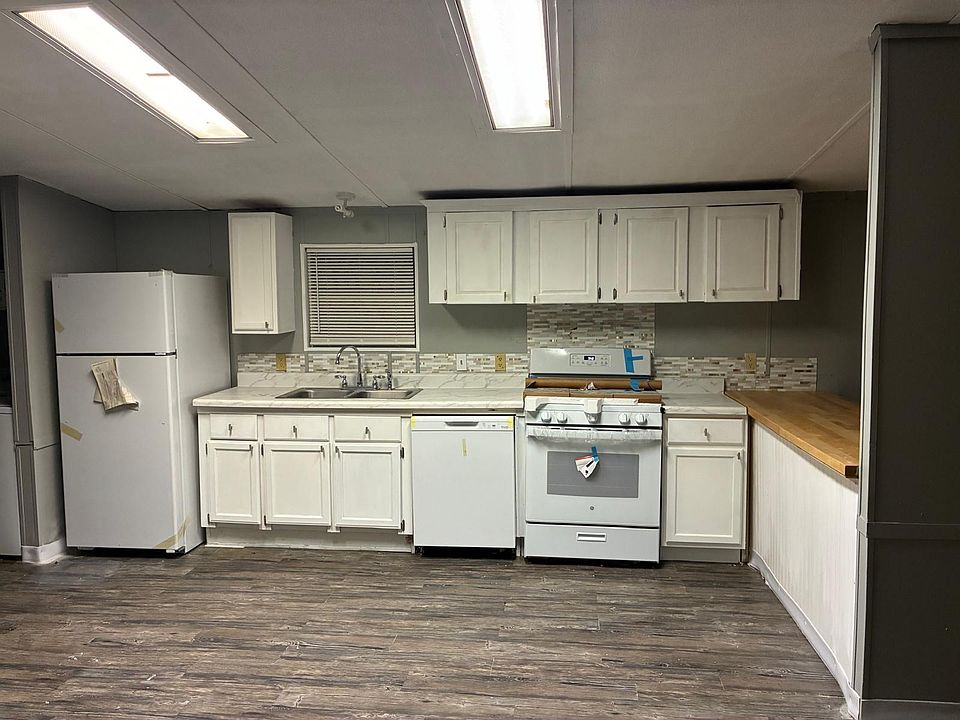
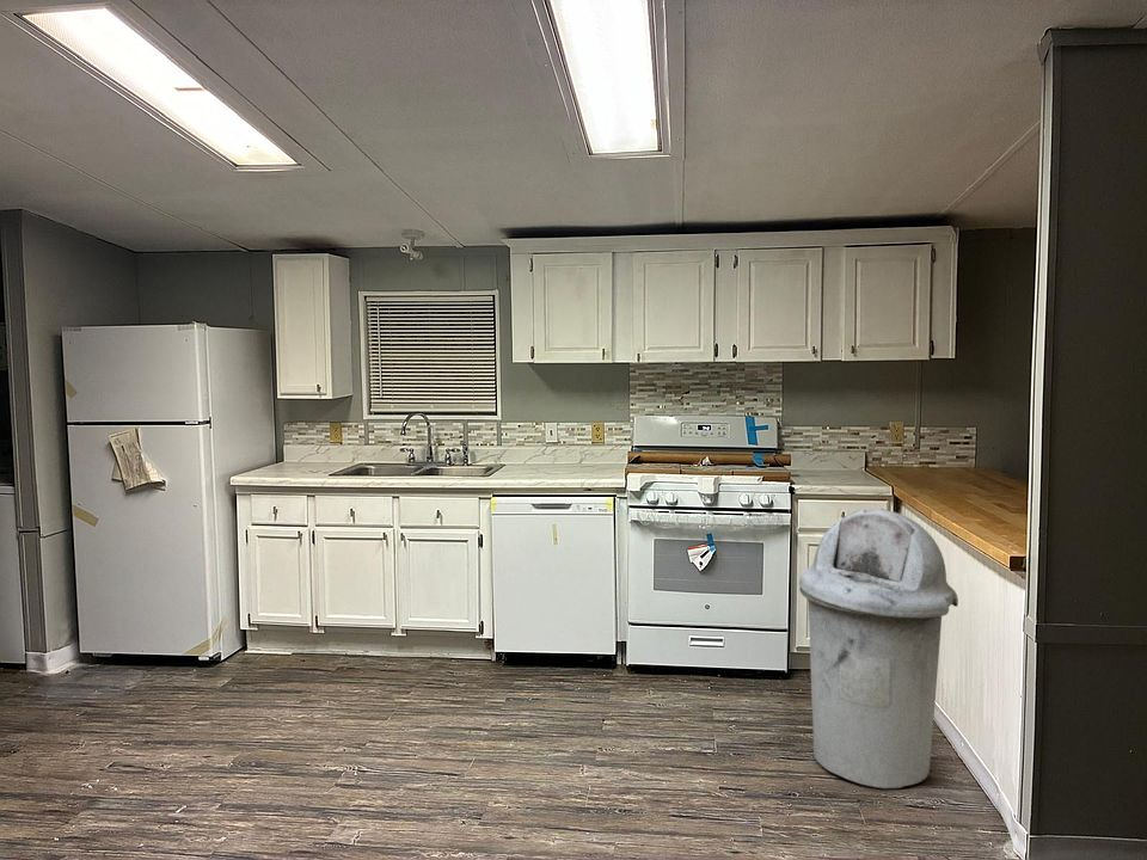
+ trash can [798,508,959,790]
